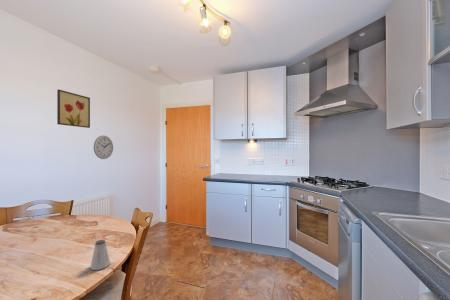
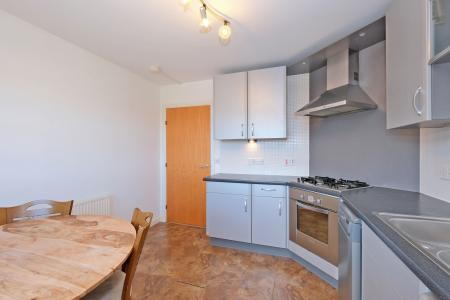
- wall art [56,89,91,129]
- saltshaker [89,239,111,271]
- wall clock [93,135,114,160]
